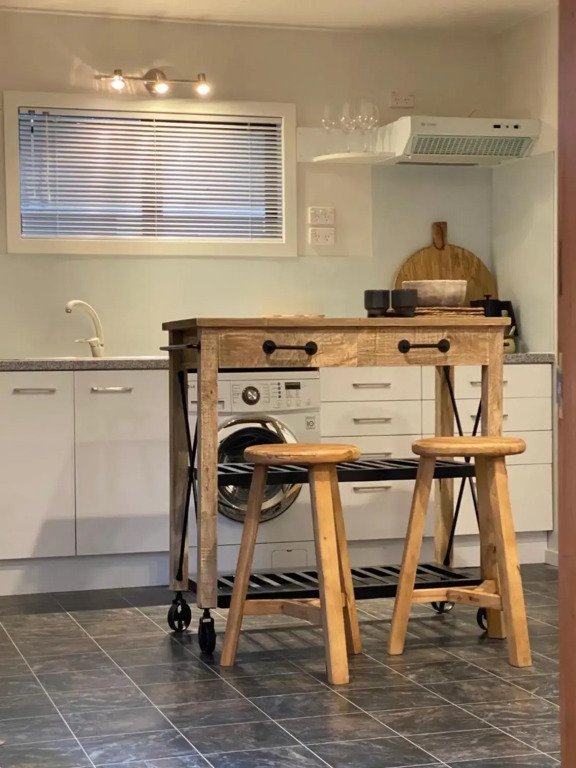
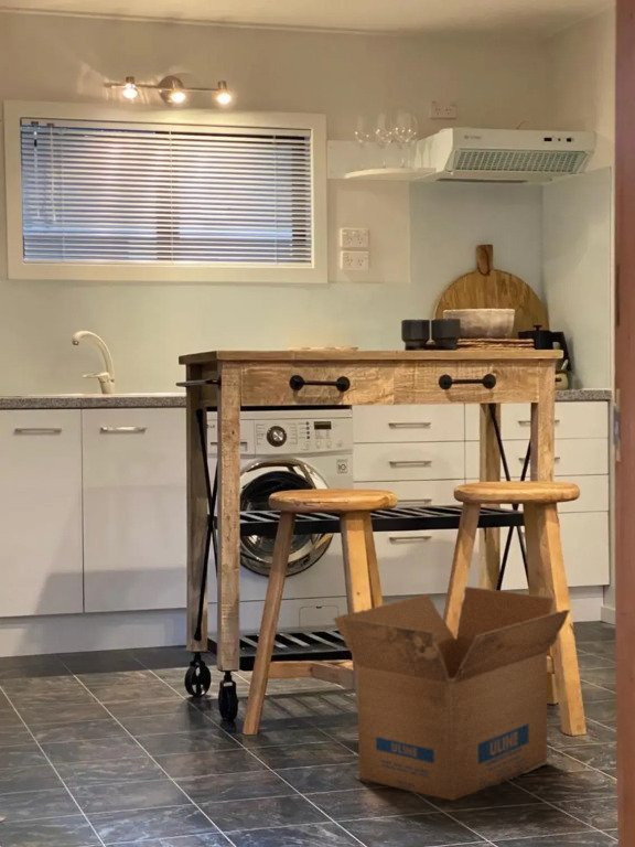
+ cardboard box [332,586,571,801]
